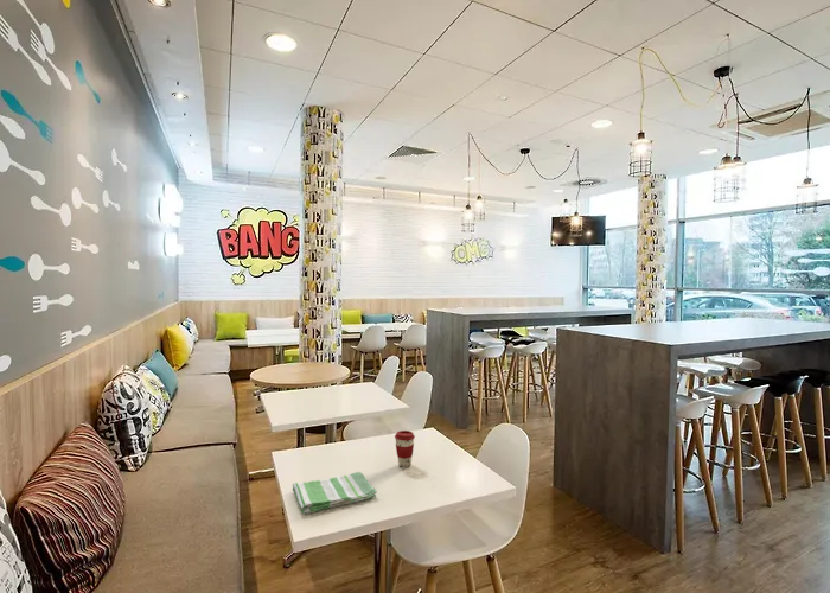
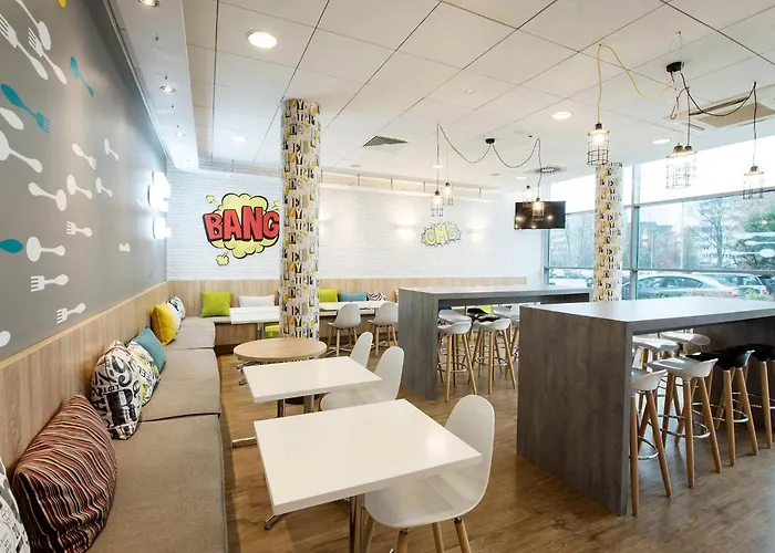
- dish towel [292,471,378,516]
- coffee cup [394,429,416,468]
